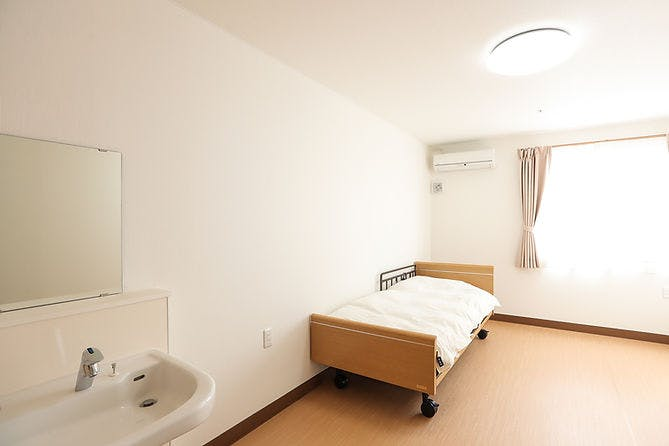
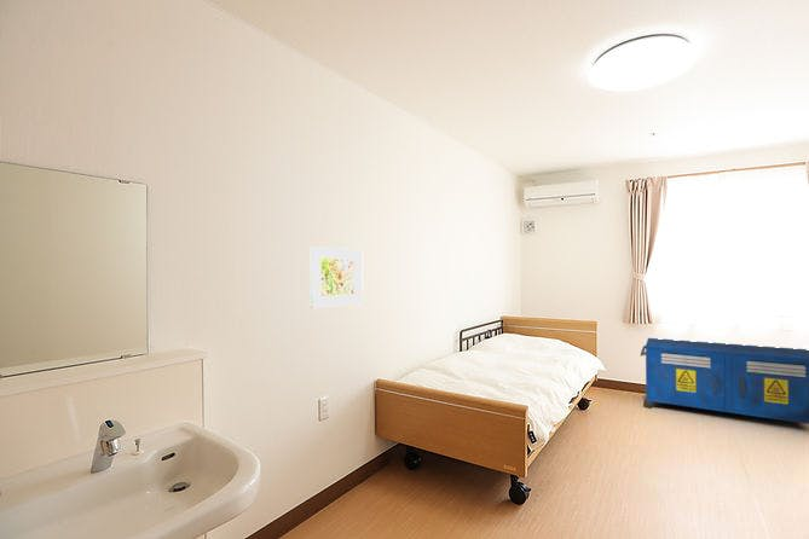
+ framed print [310,245,364,309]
+ storage cabinet [640,337,809,425]
